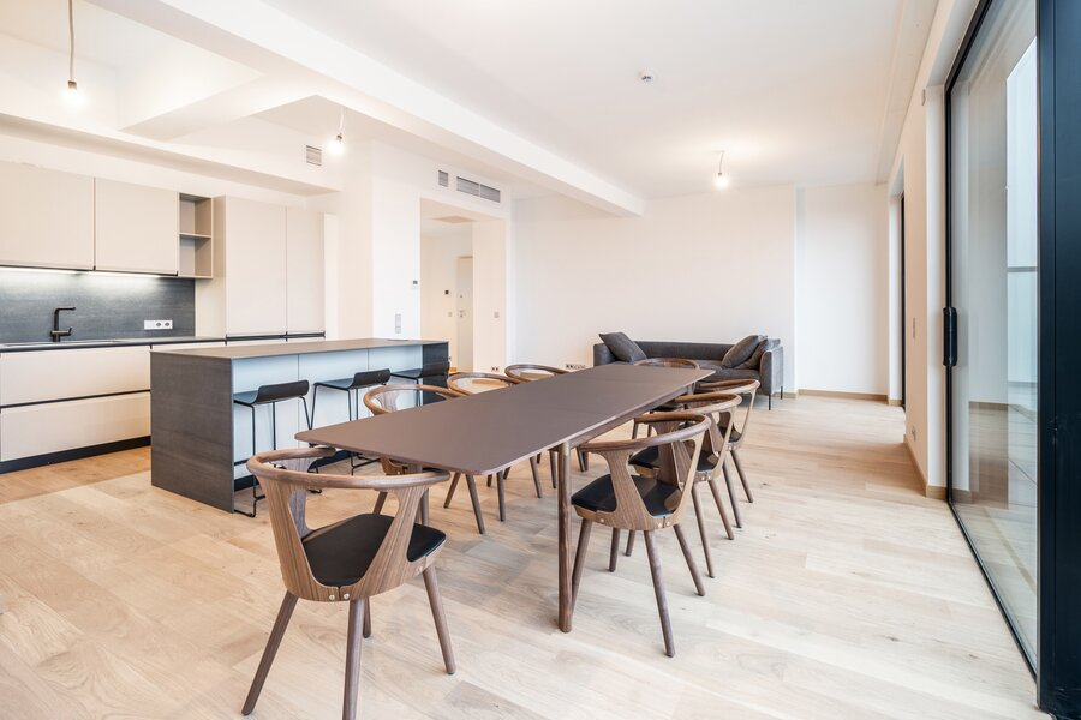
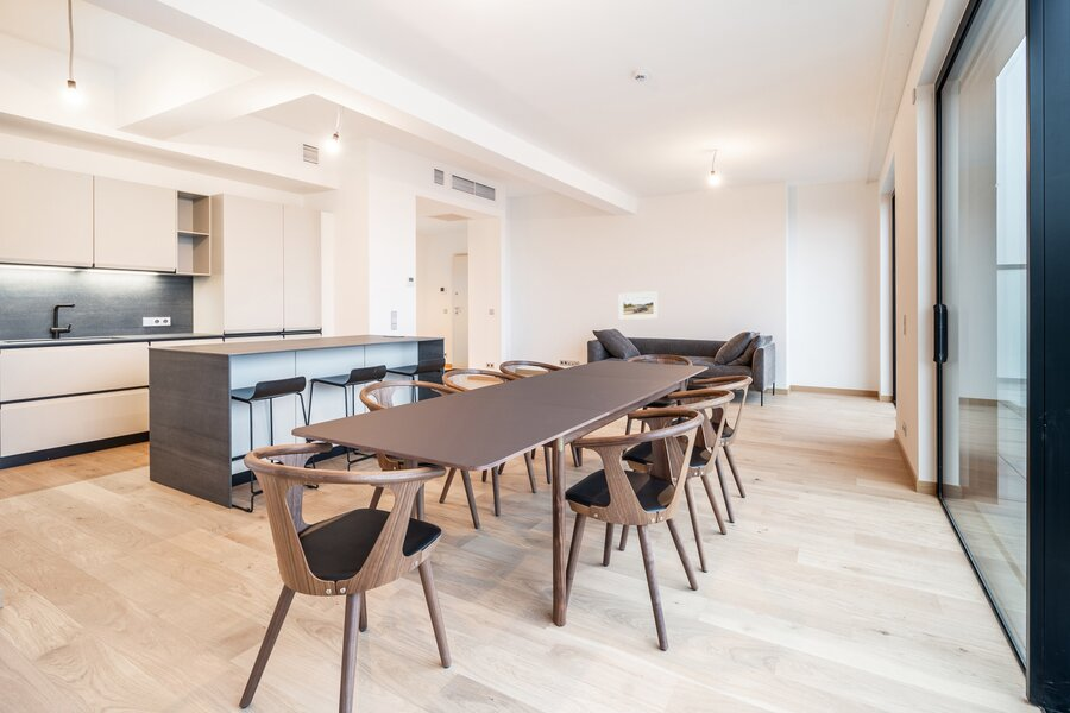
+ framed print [618,290,660,321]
